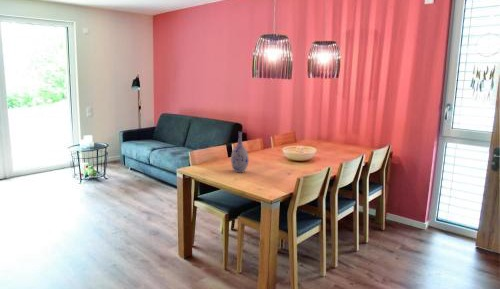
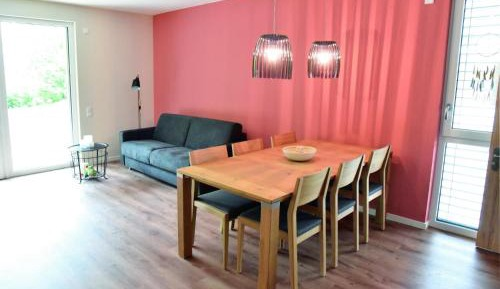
- vase [230,131,249,173]
